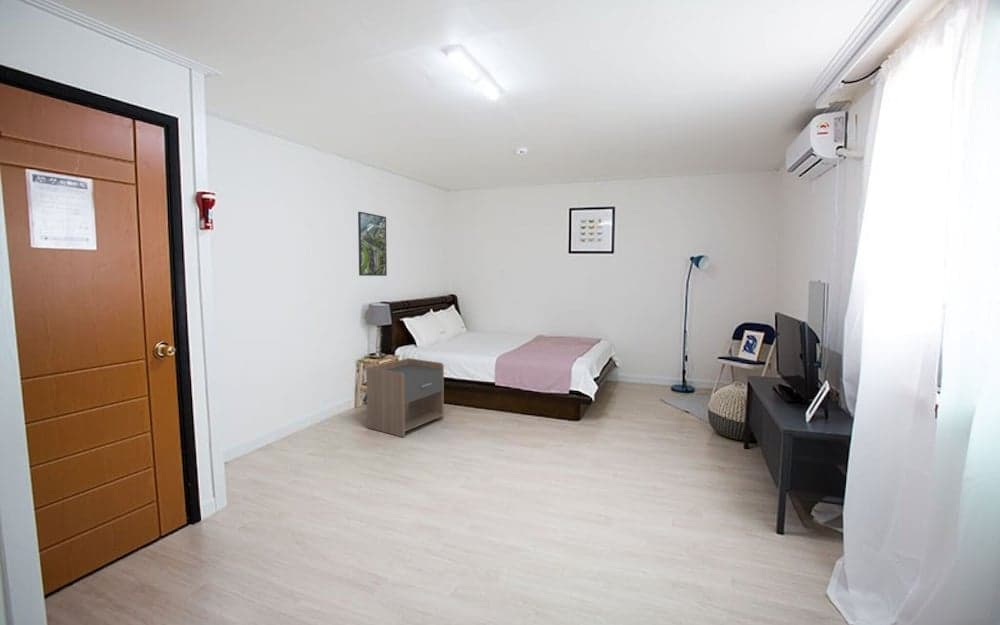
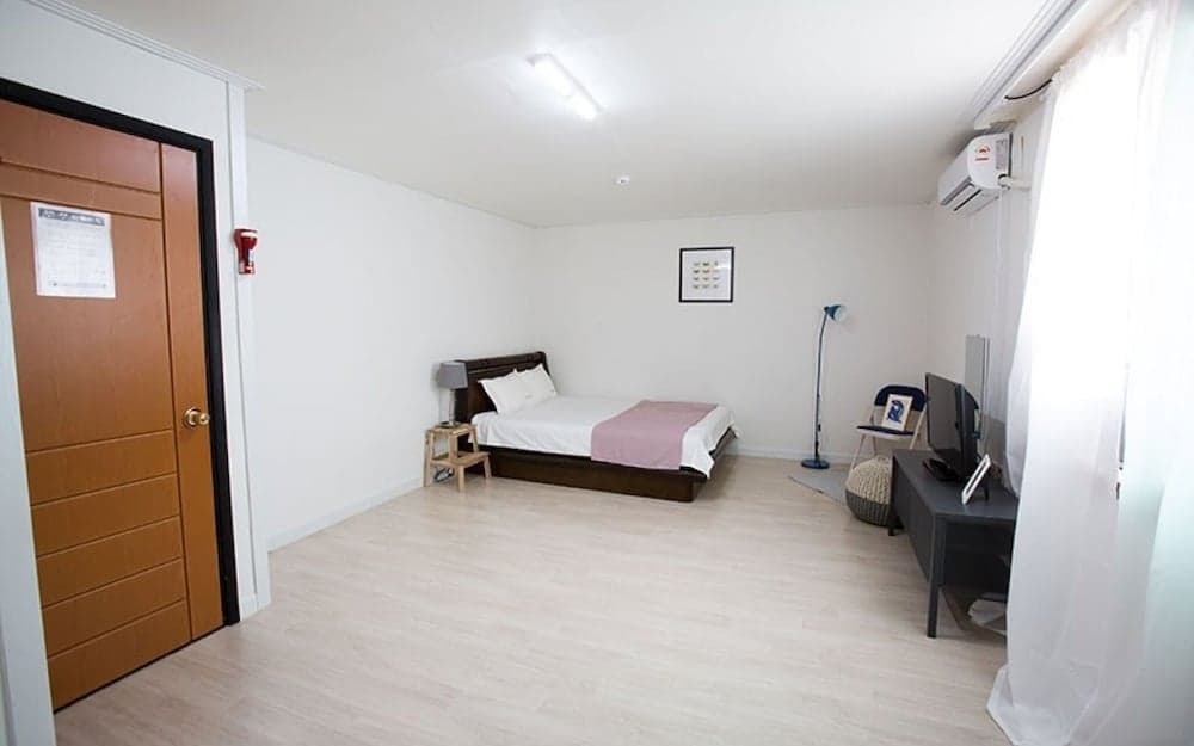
- nightstand [365,357,445,438]
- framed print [357,211,388,277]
